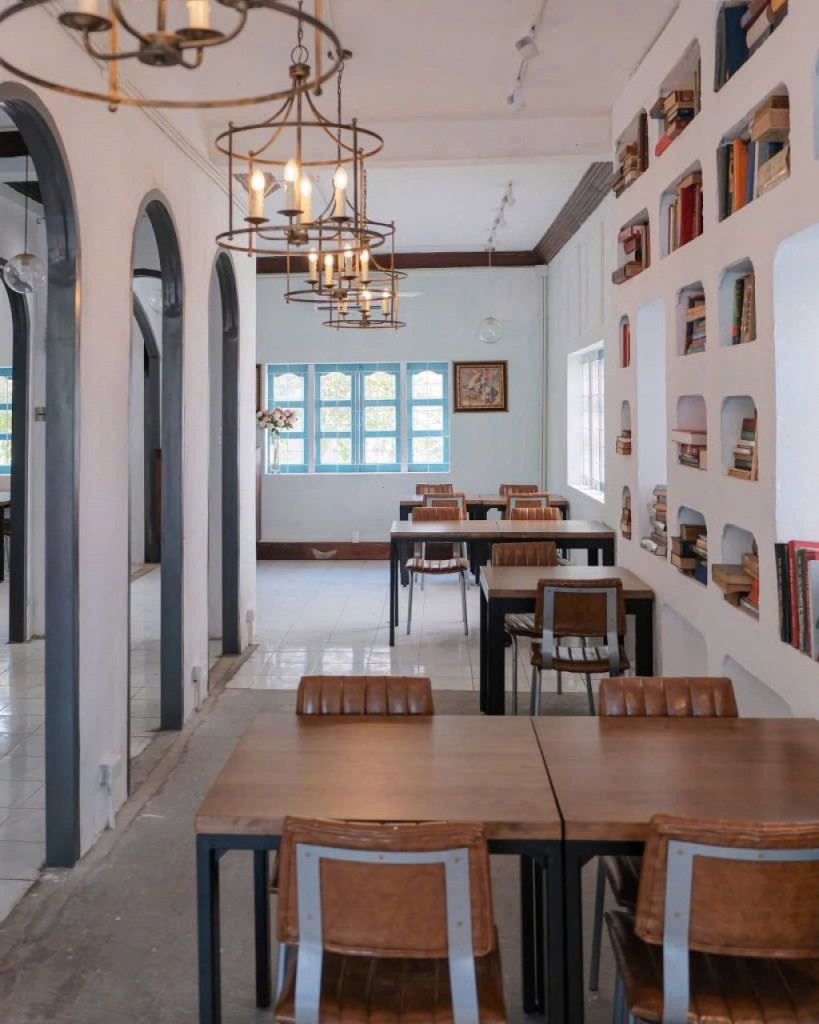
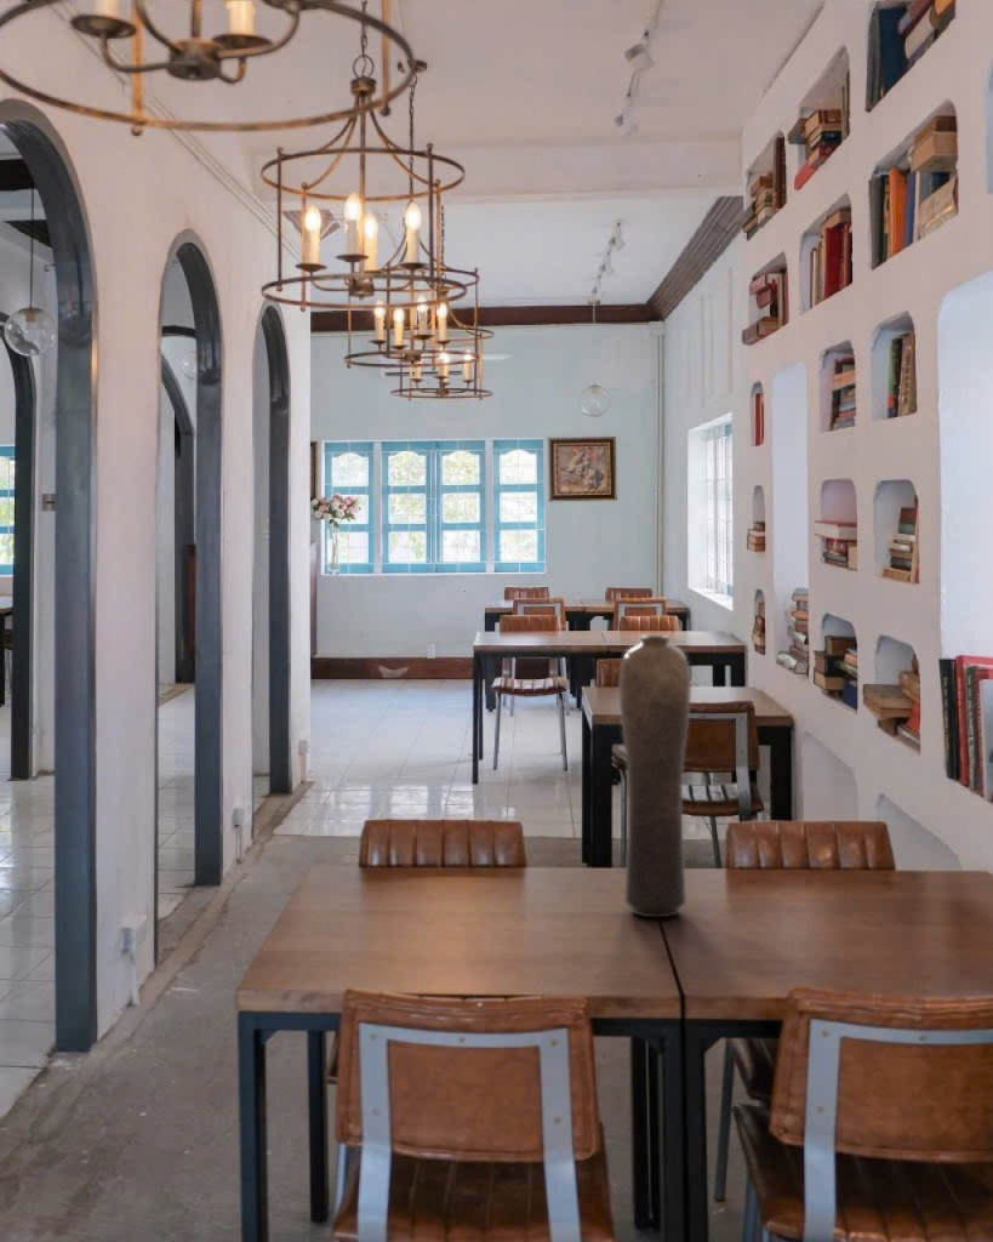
+ vase [618,634,692,918]
